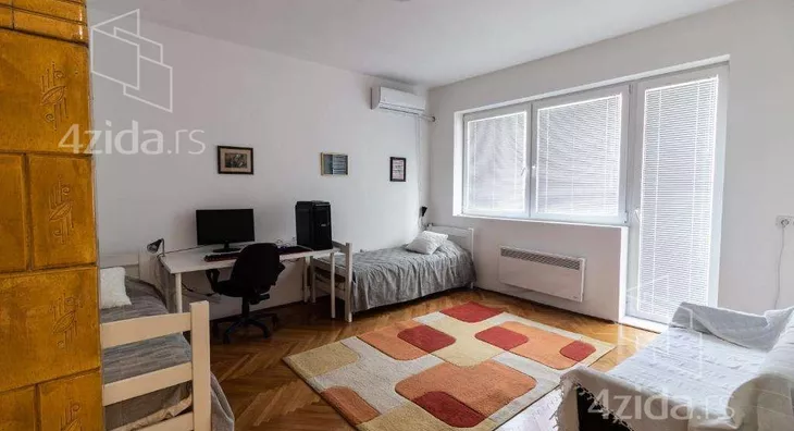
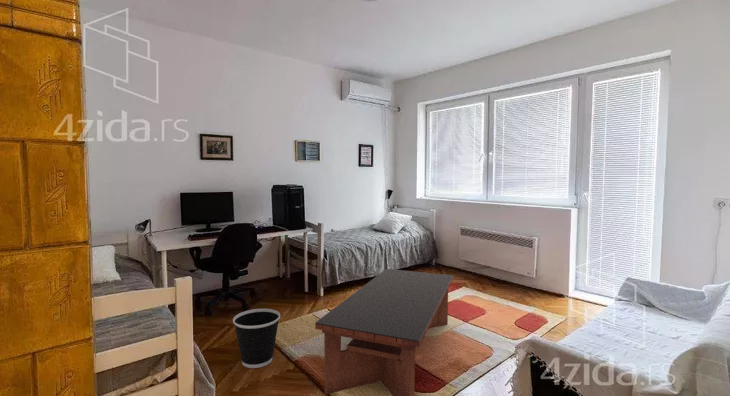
+ coffee table [314,268,454,396]
+ wastebasket [232,308,281,369]
